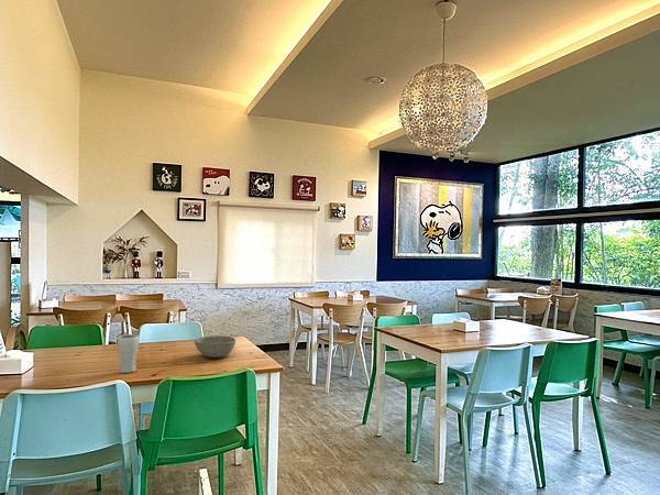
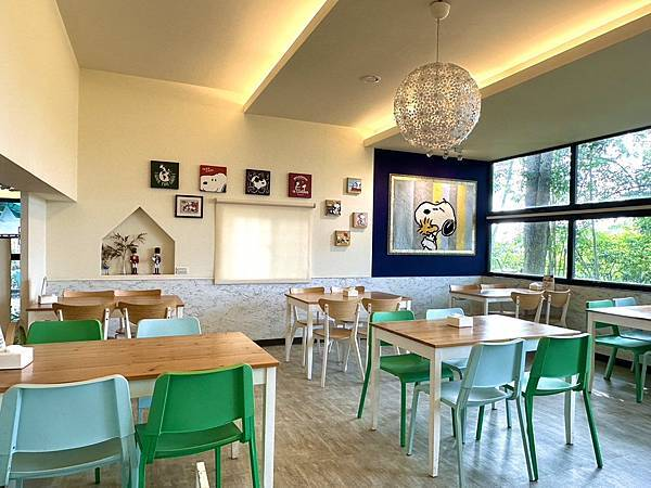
- drinking glass [117,333,141,374]
- bowl [194,334,237,359]
